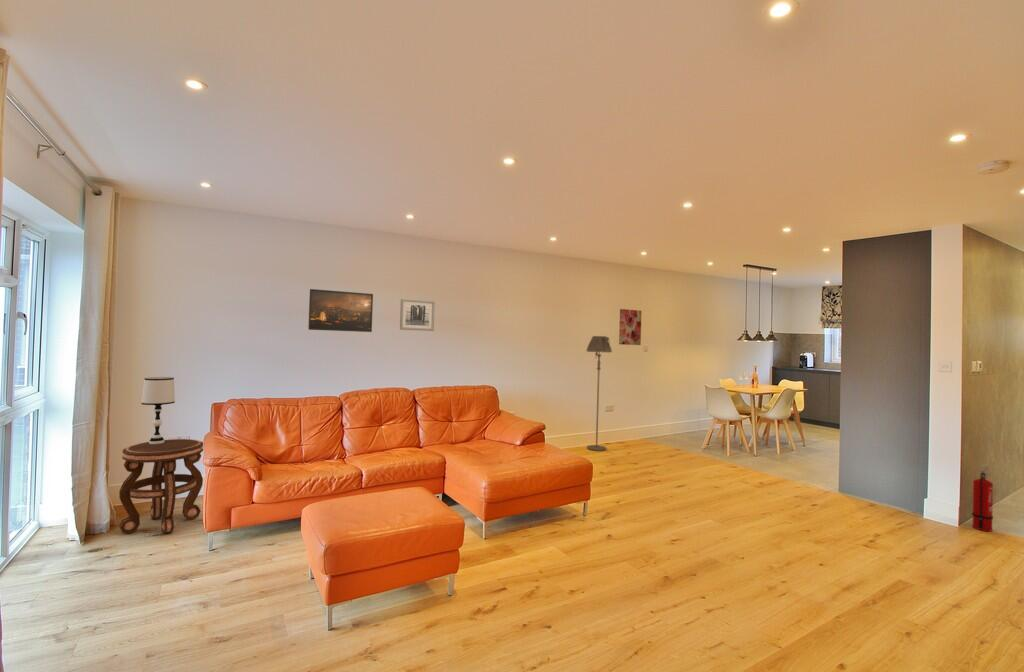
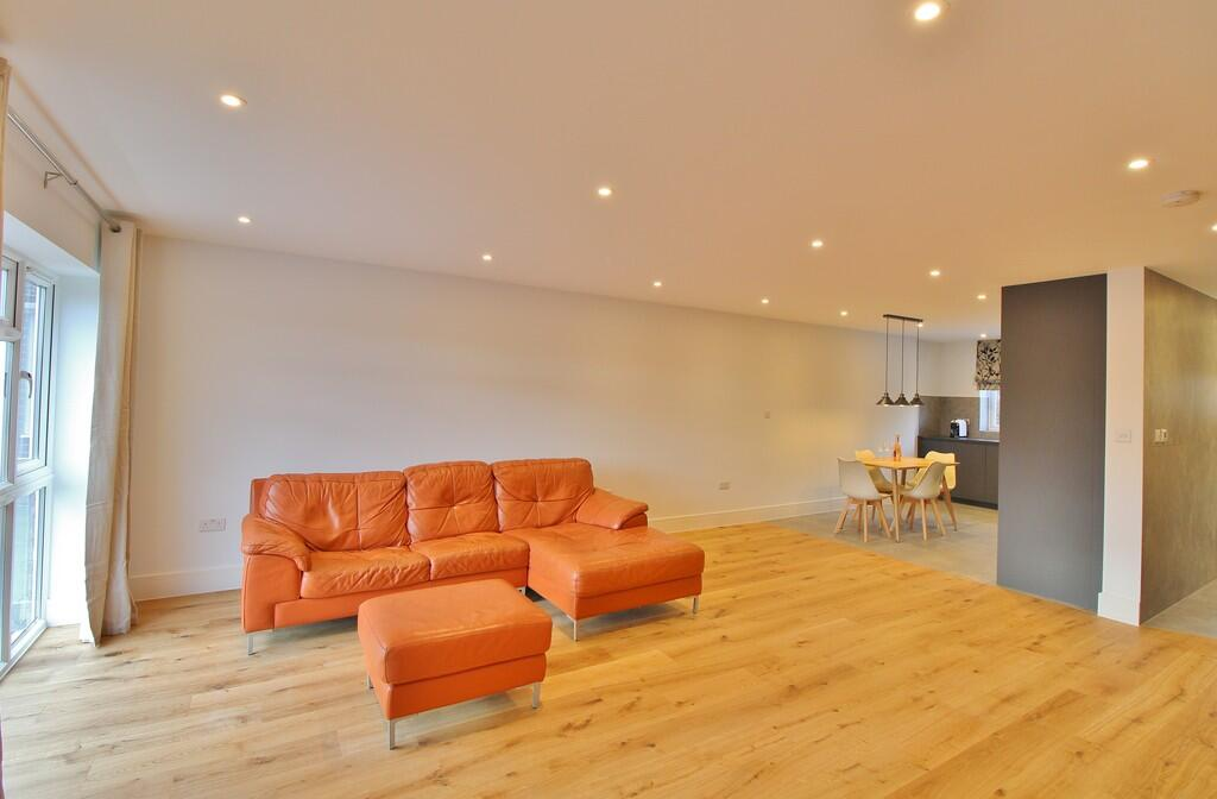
- floor lamp [586,335,613,452]
- wall art [618,308,642,346]
- table lamp [140,376,176,444]
- side table [118,438,204,535]
- wall art [399,298,436,332]
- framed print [307,288,374,333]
- fire extinguisher [971,465,994,533]
